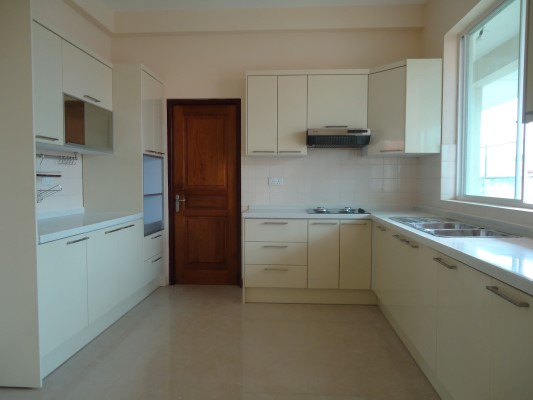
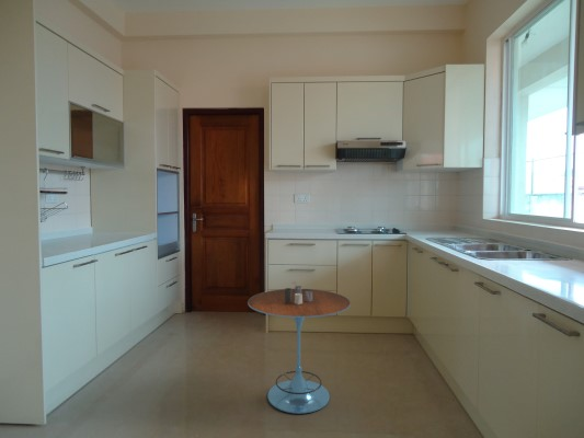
+ side table [247,281,352,415]
